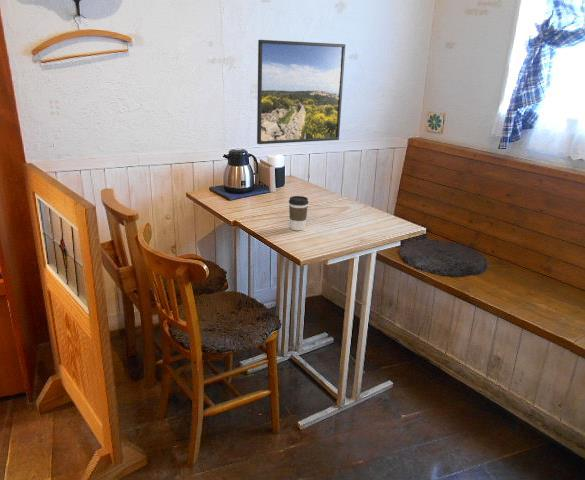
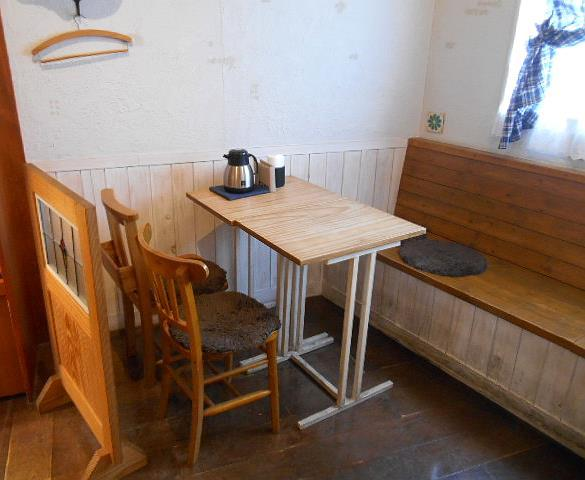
- coffee cup [288,195,310,231]
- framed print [256,39,346,145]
